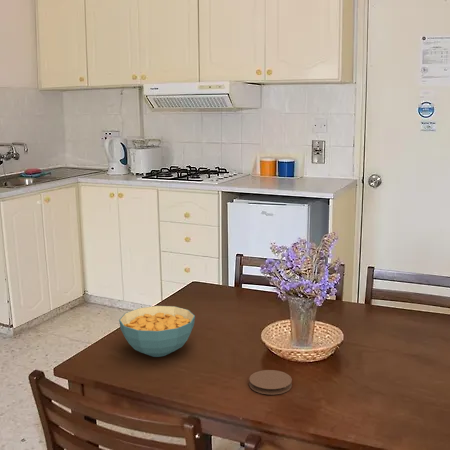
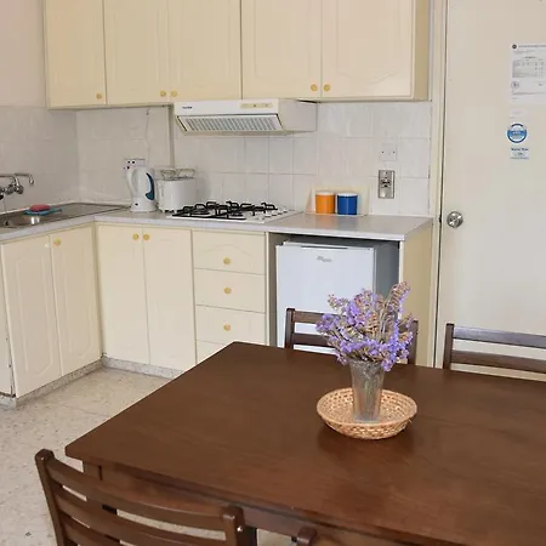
- cereal bowl [118,305,196,358]
- coaster [248,369,293,396]
